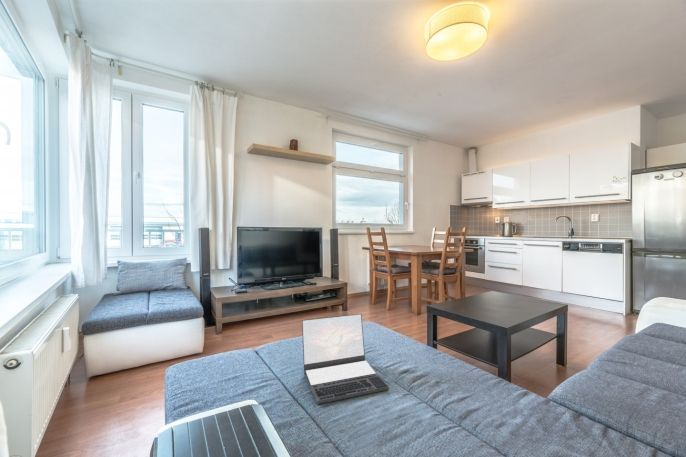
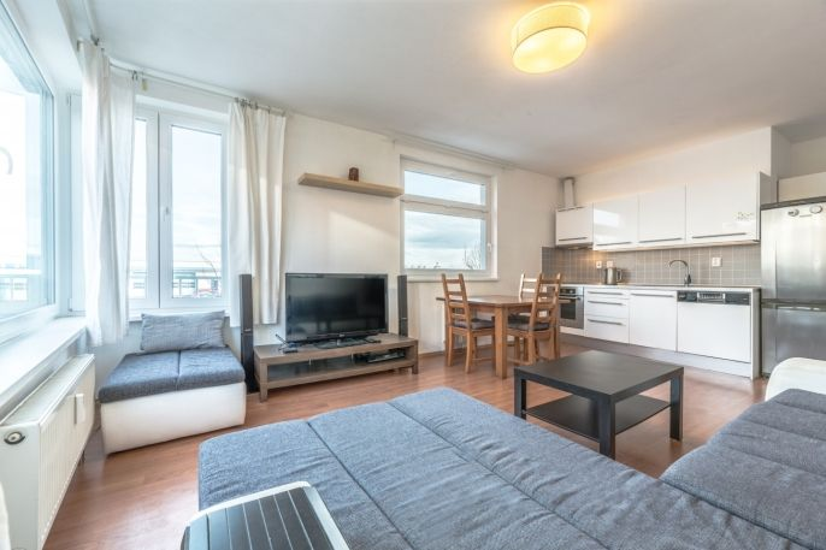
- laptop [301,313,390,405]
